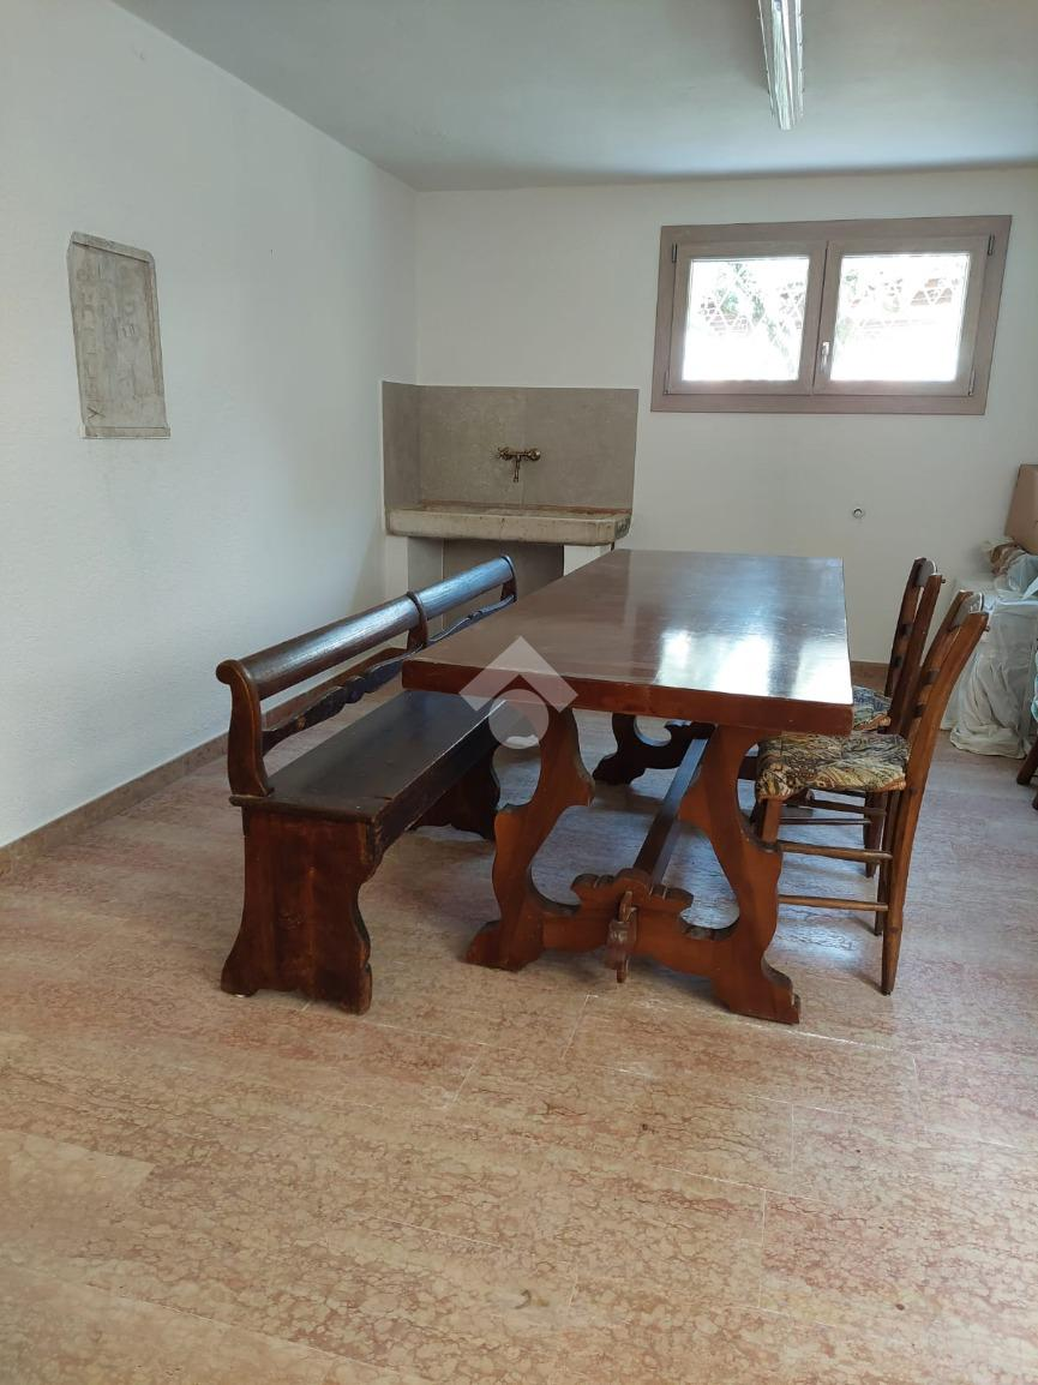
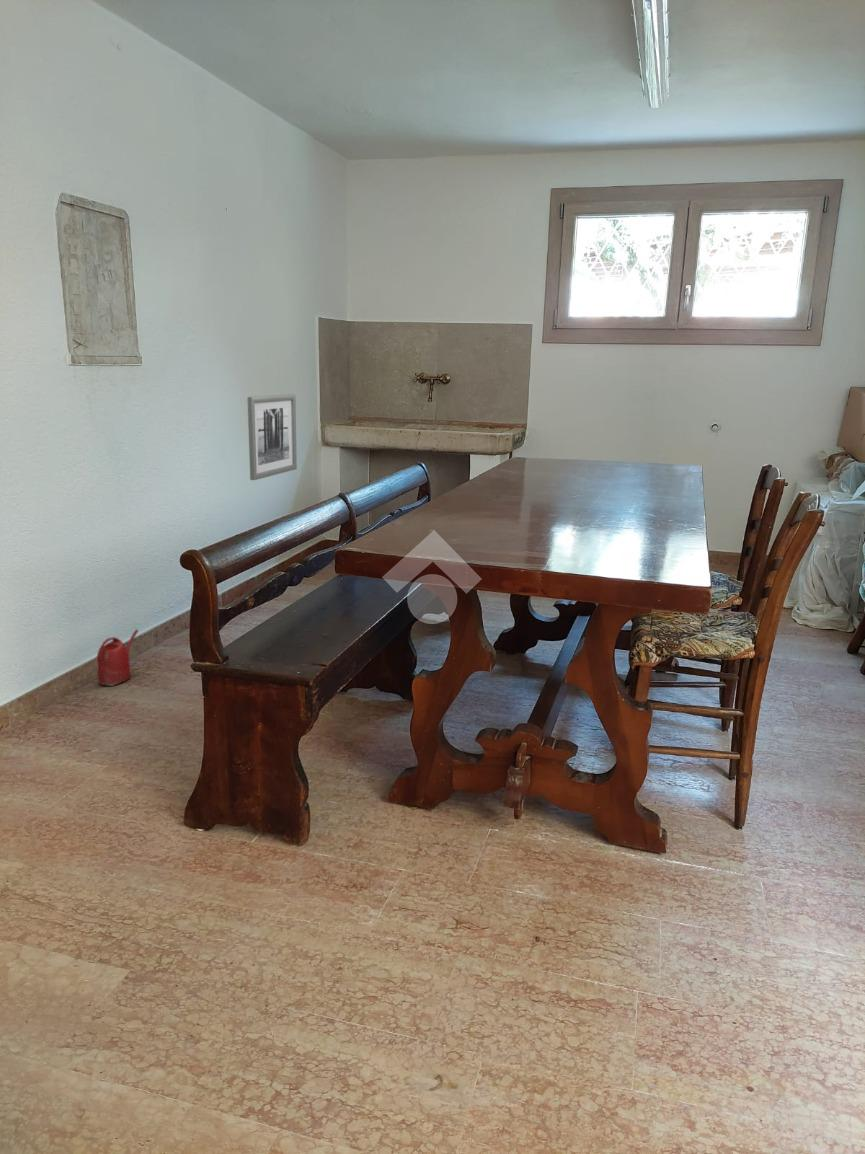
+ watering can [96,629,139,687]
+ wall art [246,393,298,481]
